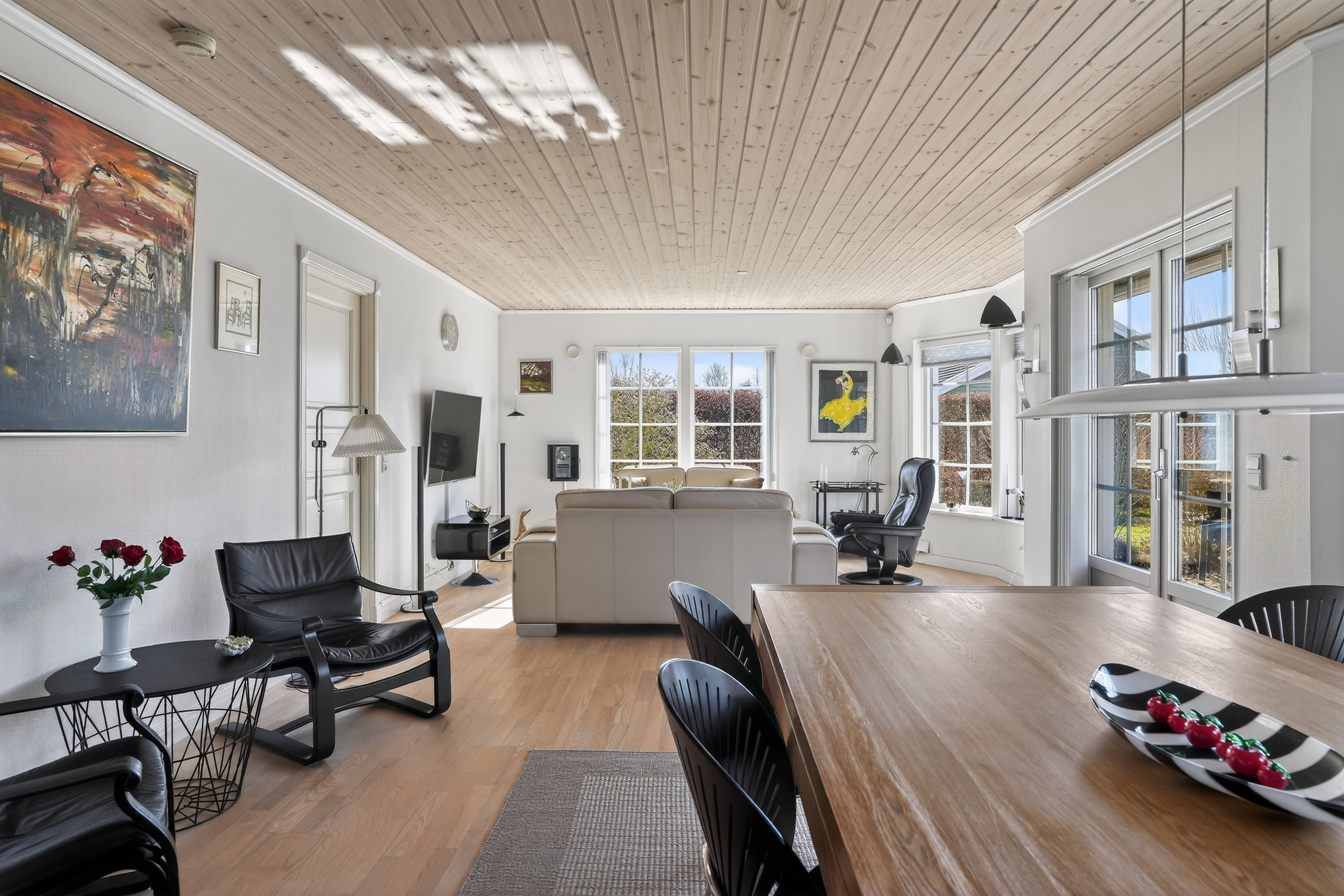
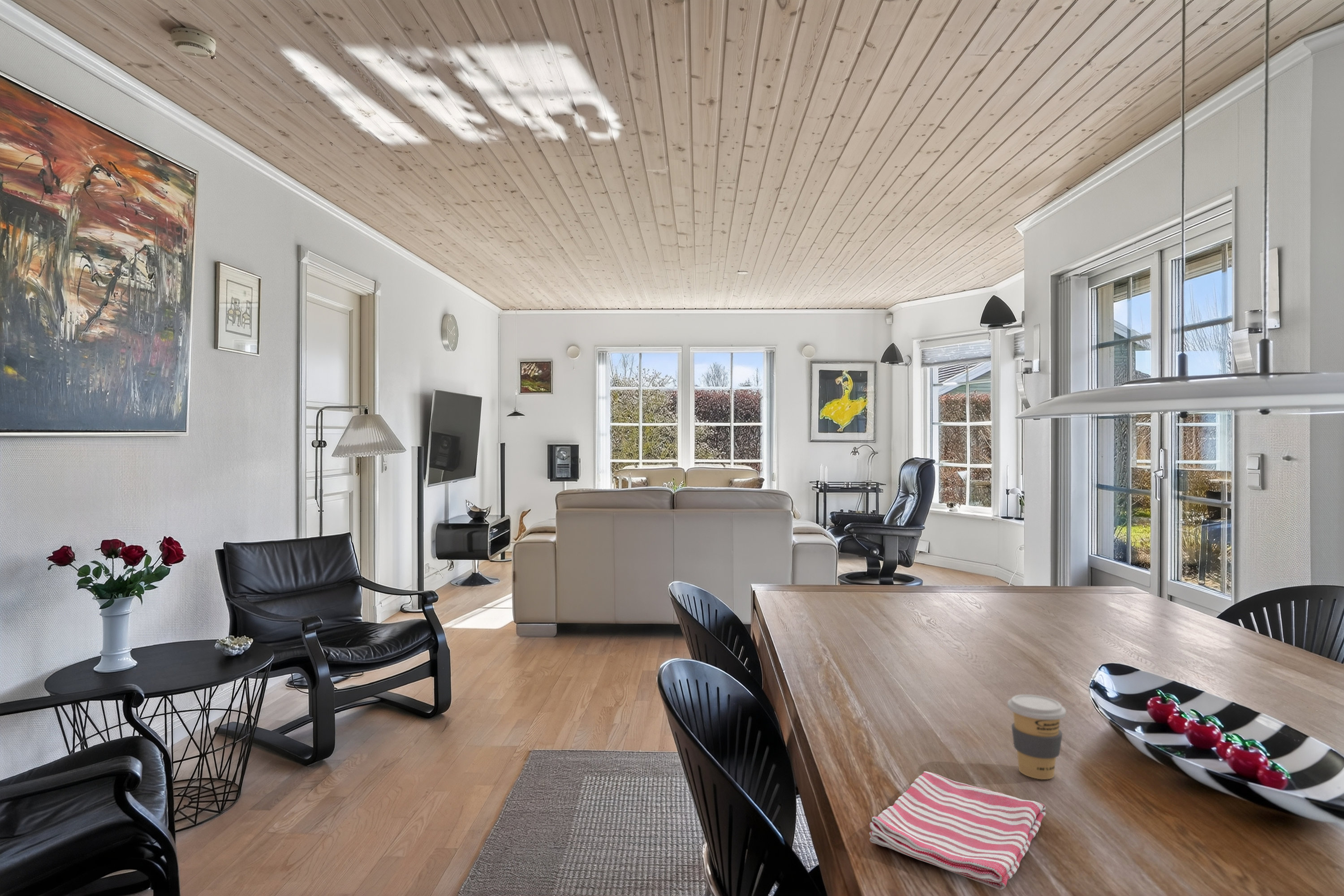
+ coffee cup [1007,694,1066,780]
+ dish towel [869,771,1046,890]
